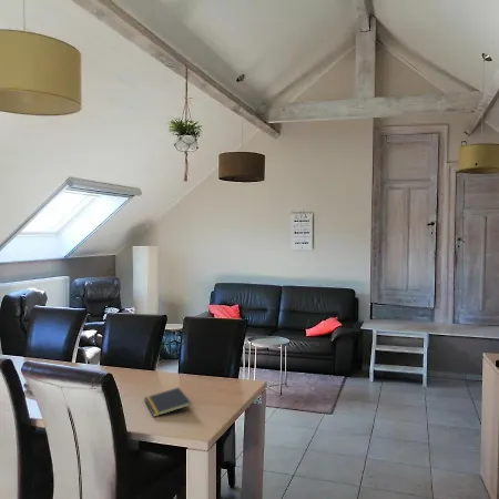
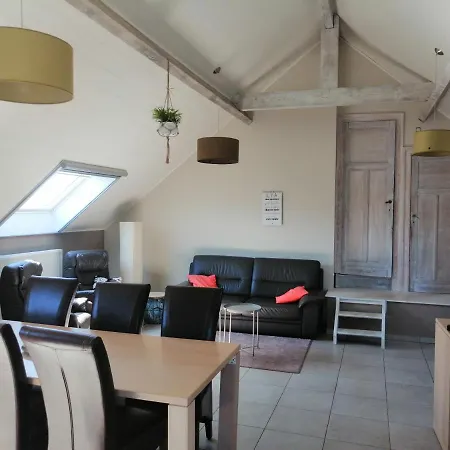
- notepad [143,387,193,418]
